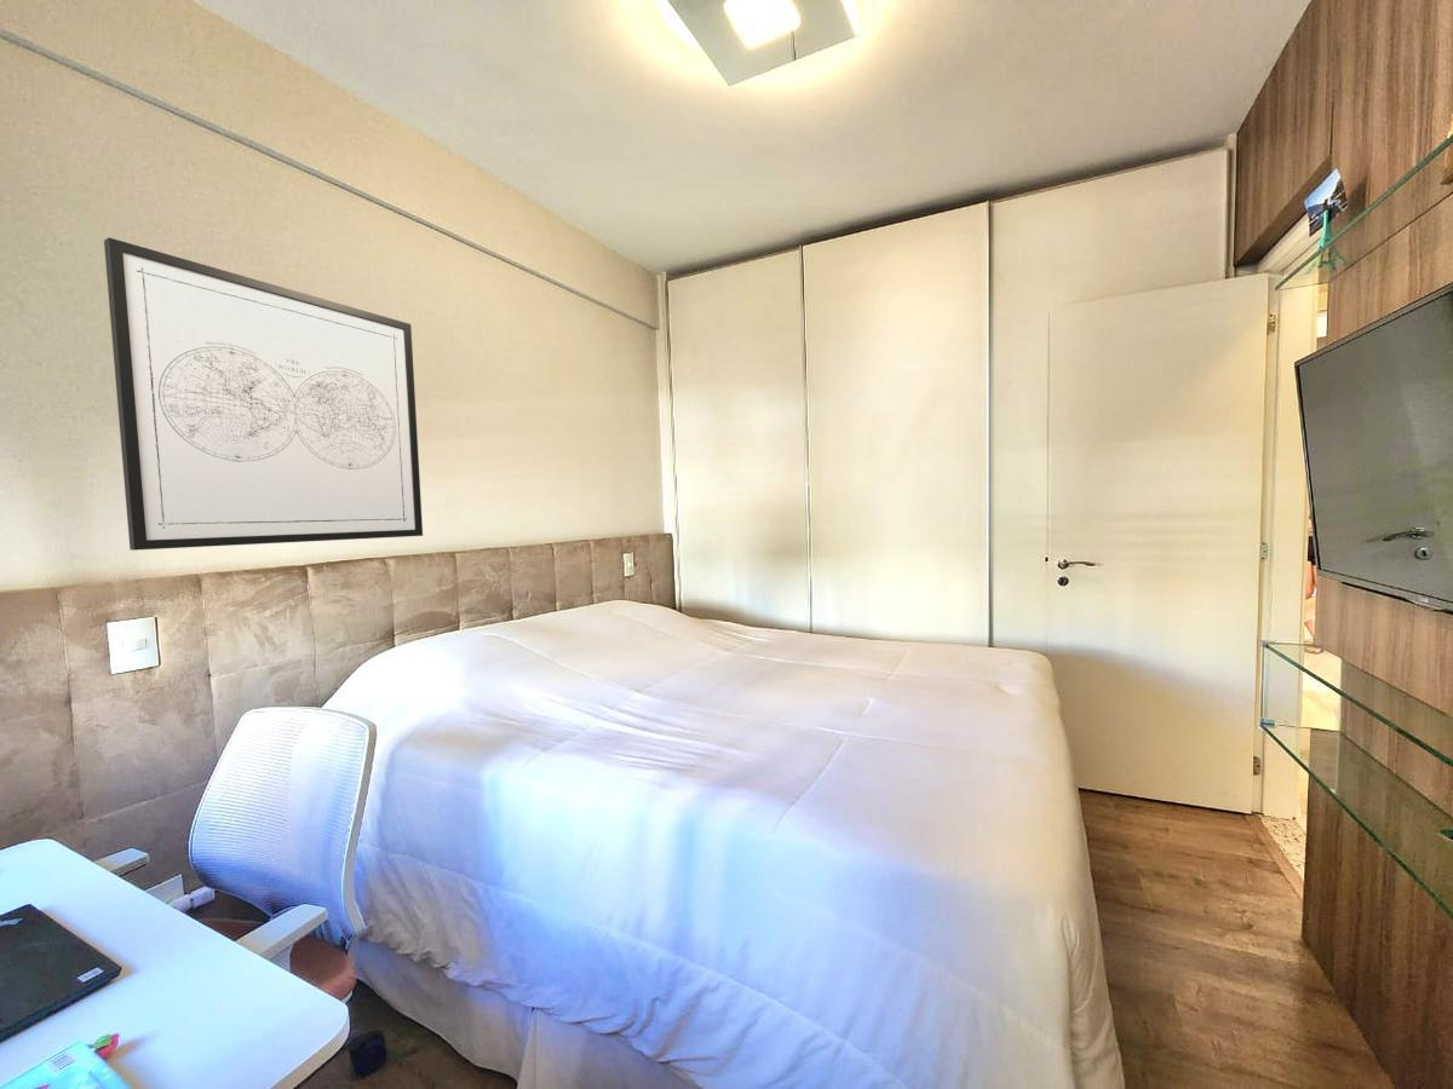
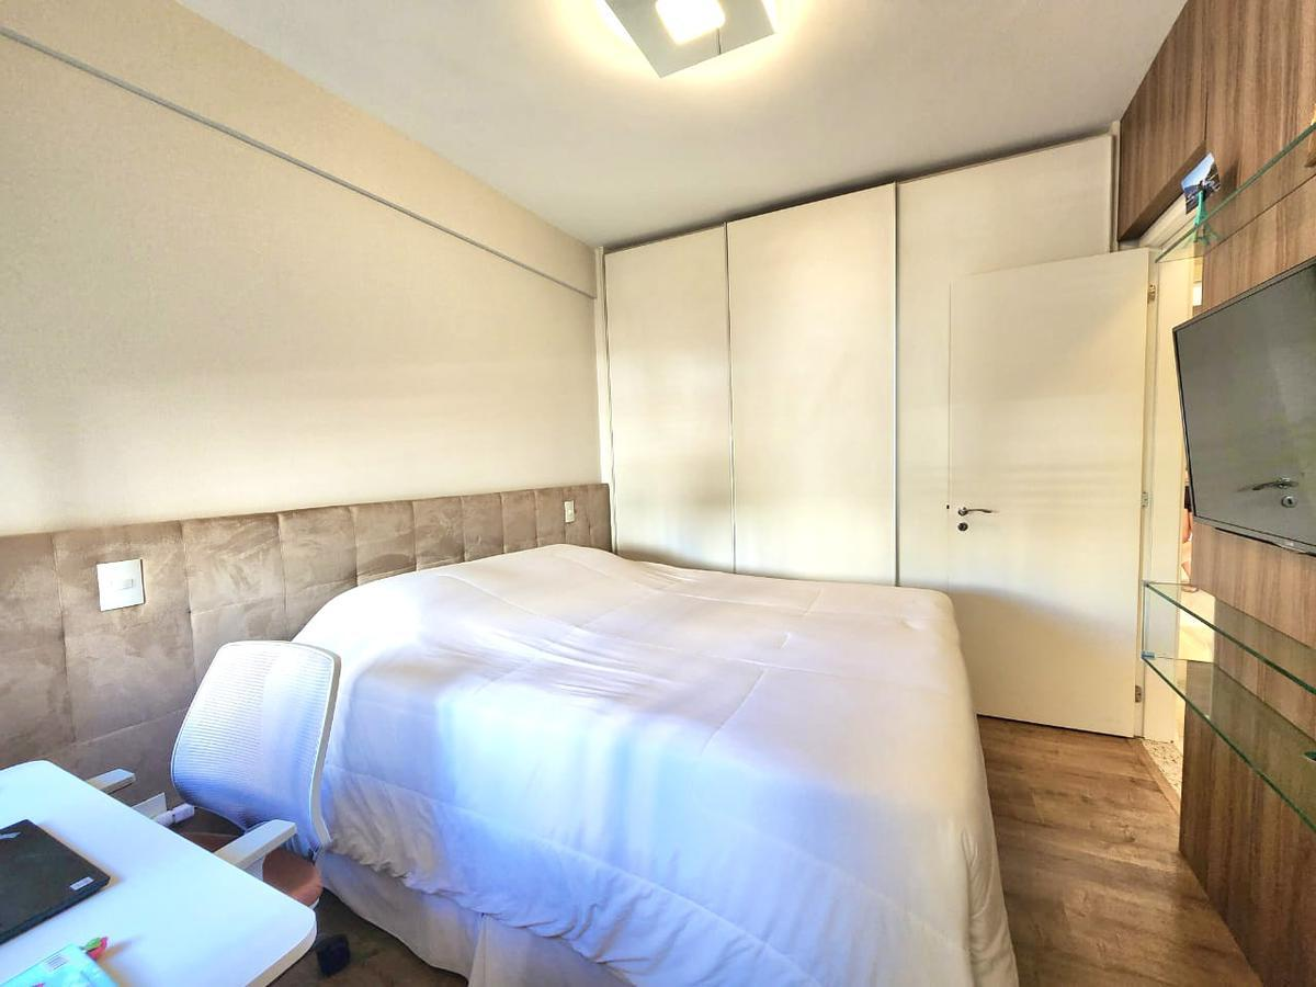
- wall art [103,236,424,552]
